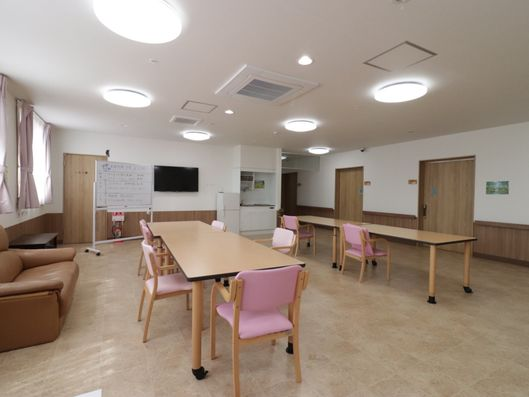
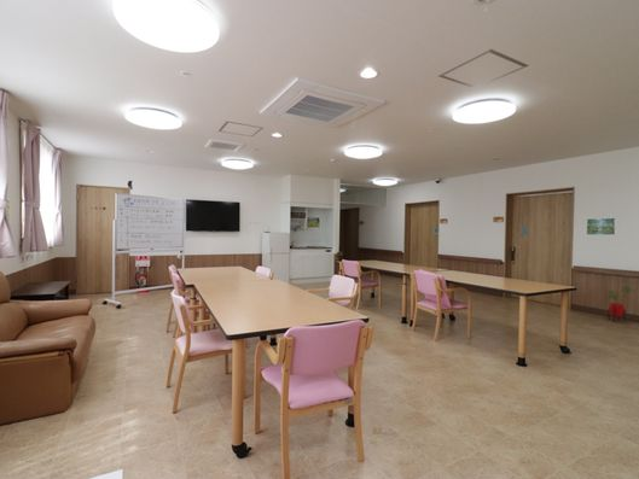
+ house plant [605,284,635,323]
